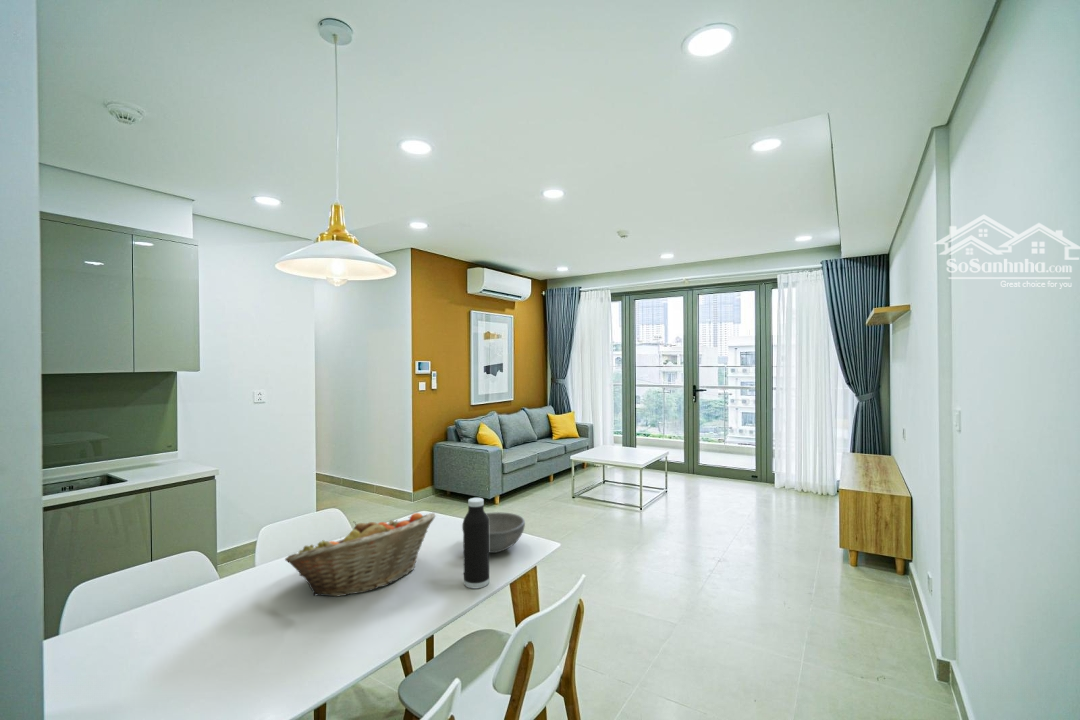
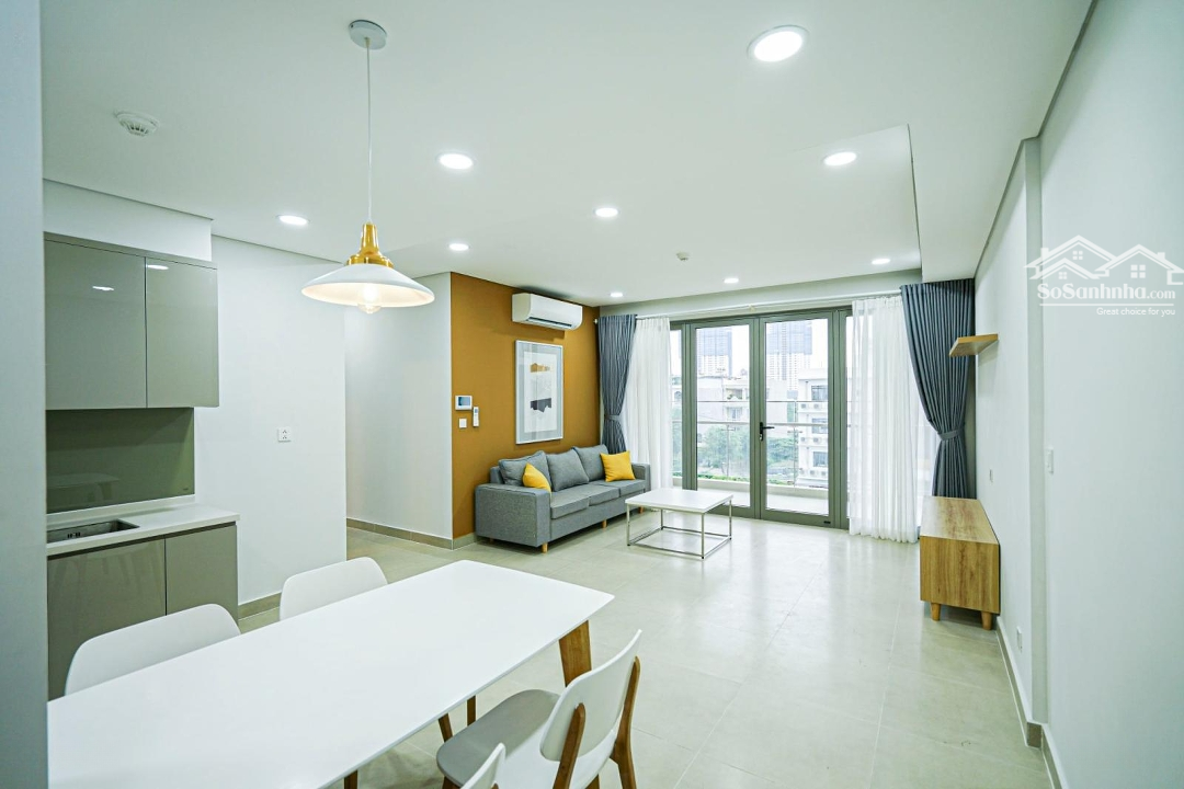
- bowl [461,511,526,554]
- fruit basket [284,512,437,597]
- water bottle [462,497,490,589]
